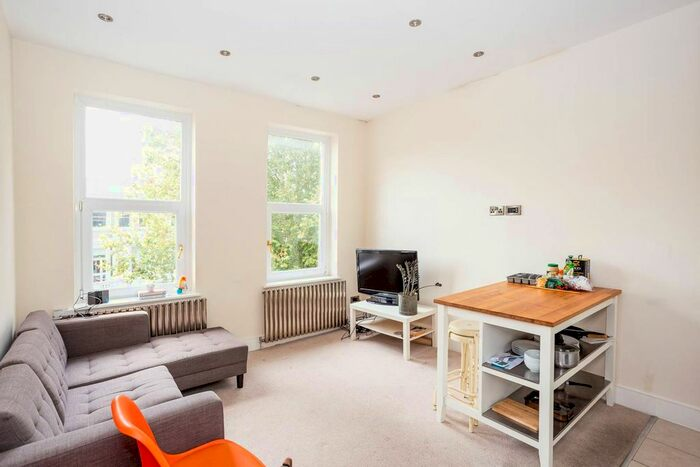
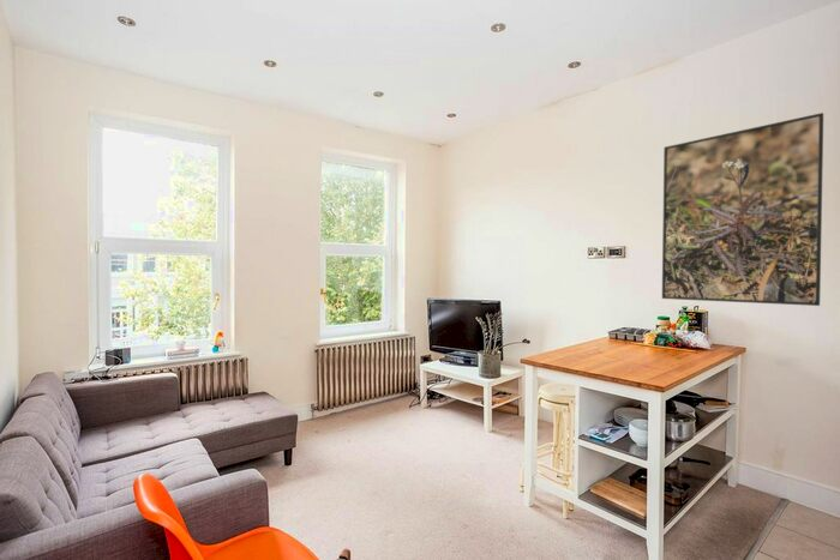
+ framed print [661,112,824,307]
